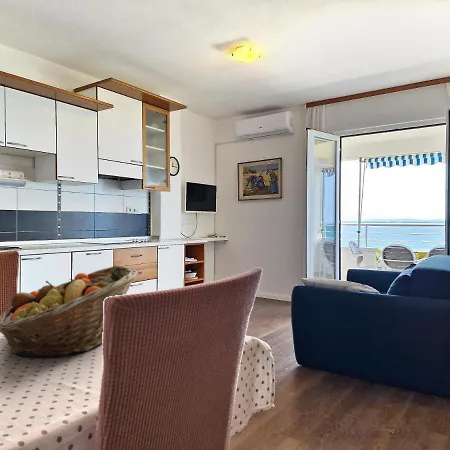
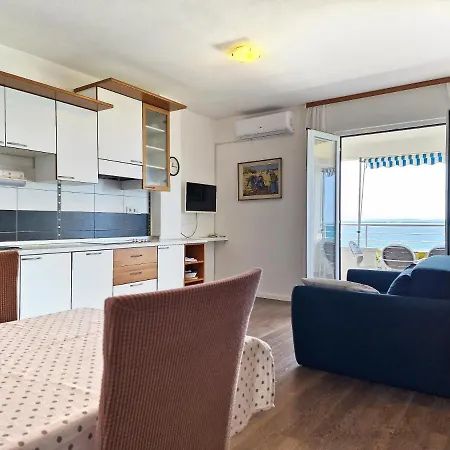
- fruit basket [0,265,139,359]
